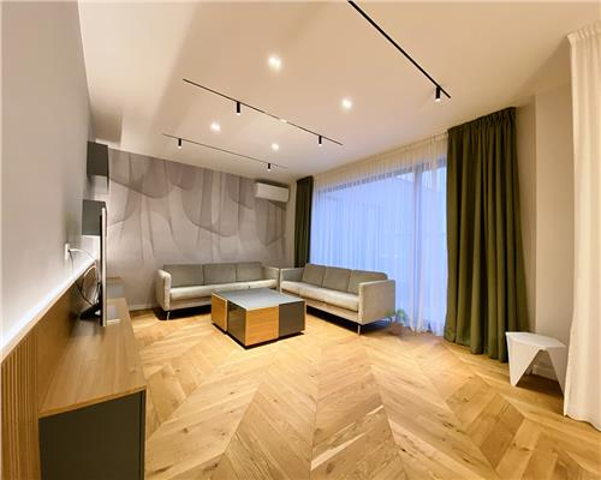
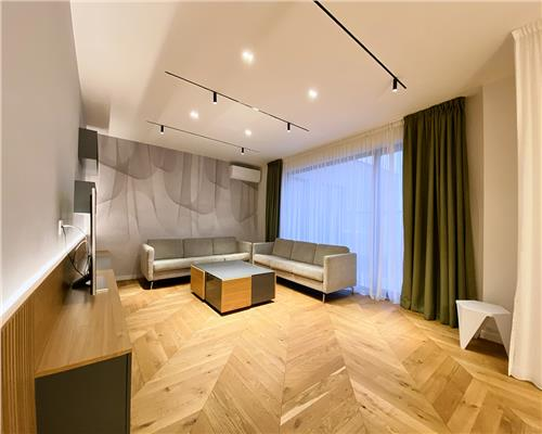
- potted plant [382,307,410,336]
